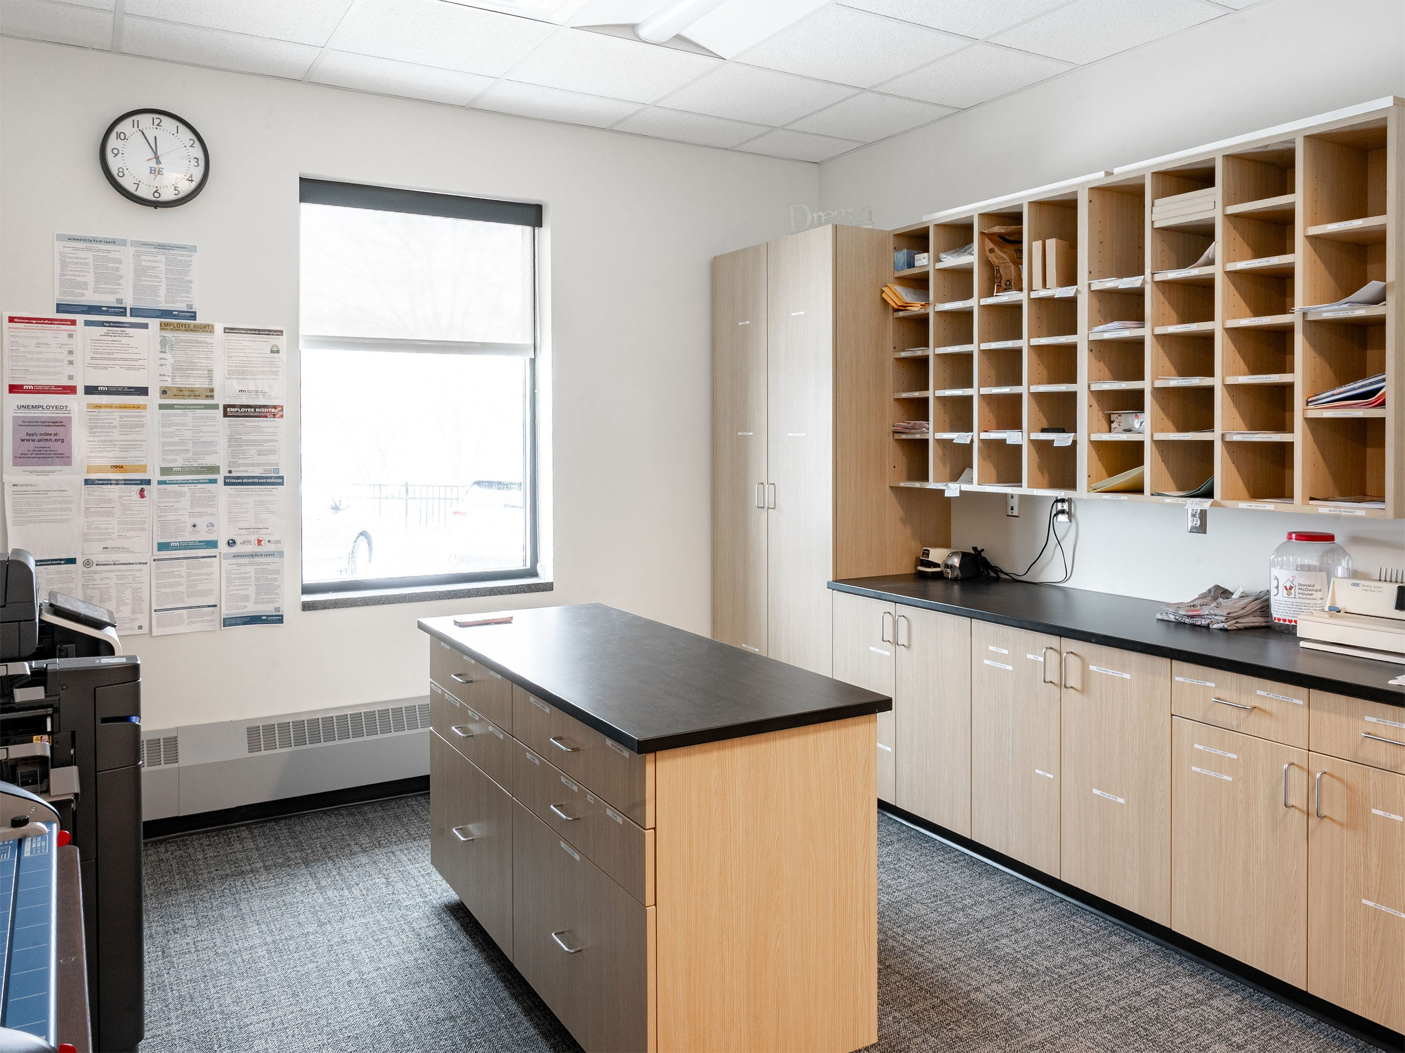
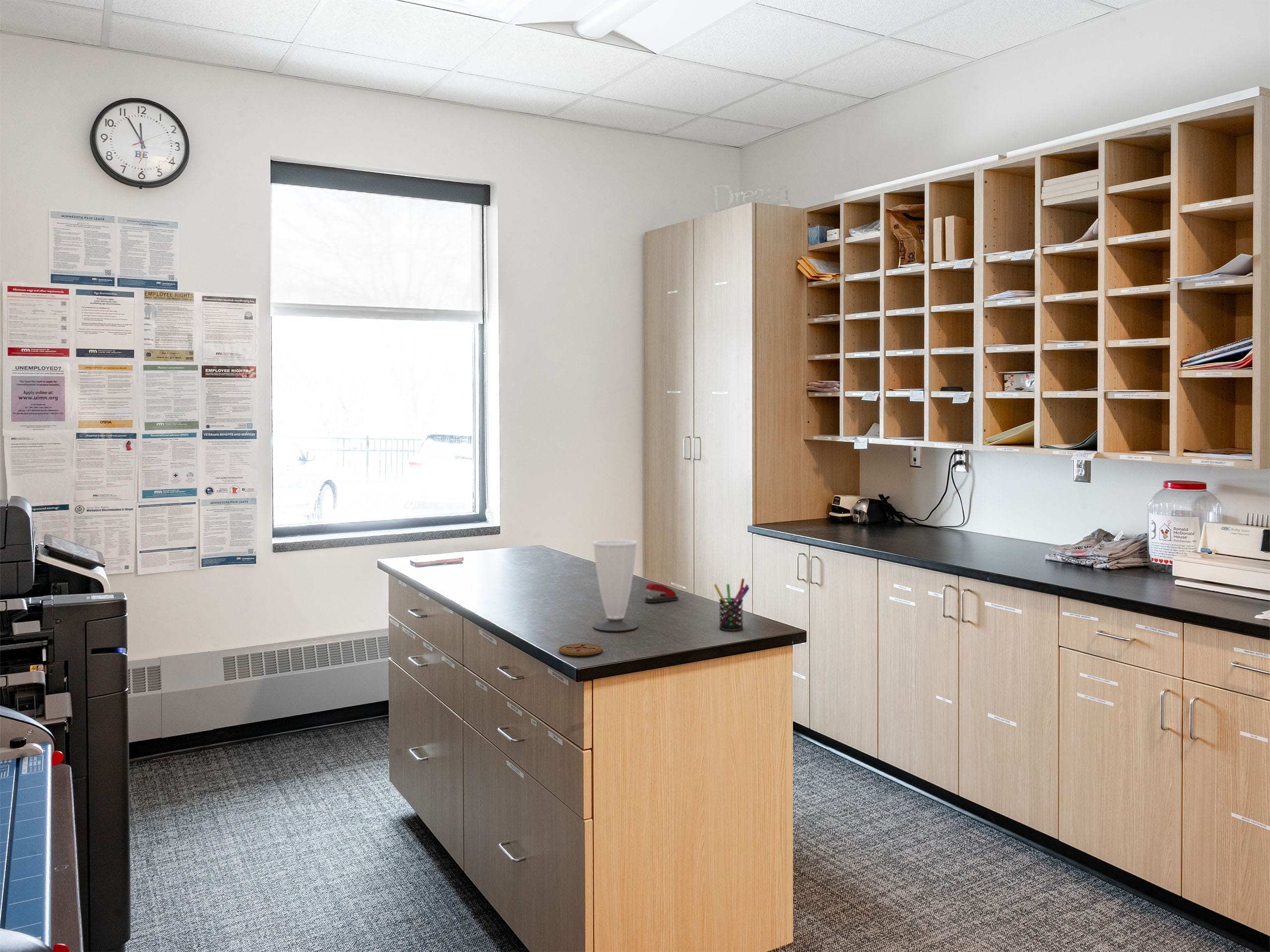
+ stapler [645,583,679,603]
+ cup [592,539,638,632]
+ pen holder [713,578,750,631]
+ coaster [558,643,603,656]
